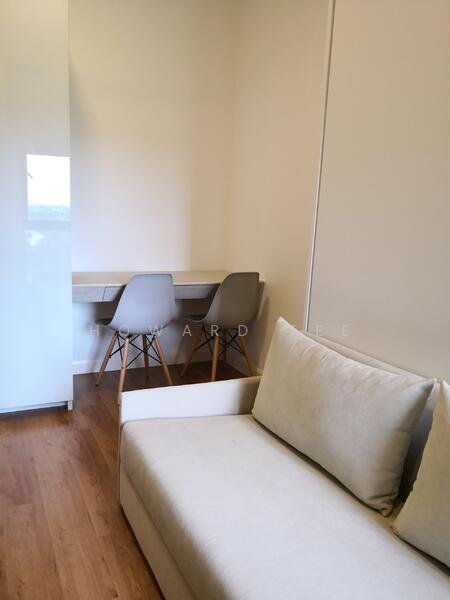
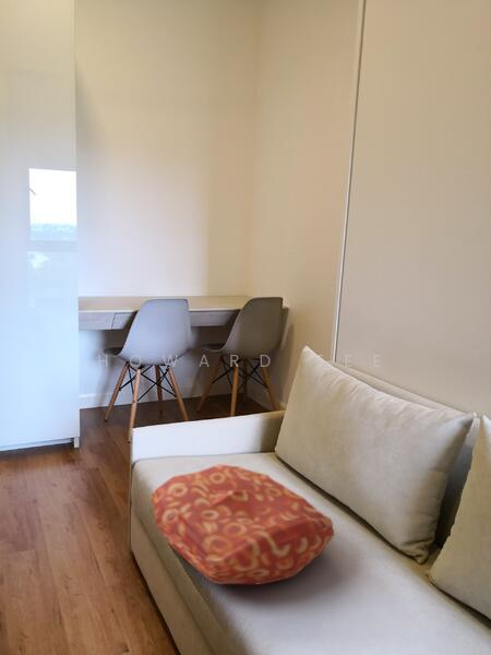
+ cushion [149,463,335,586]
